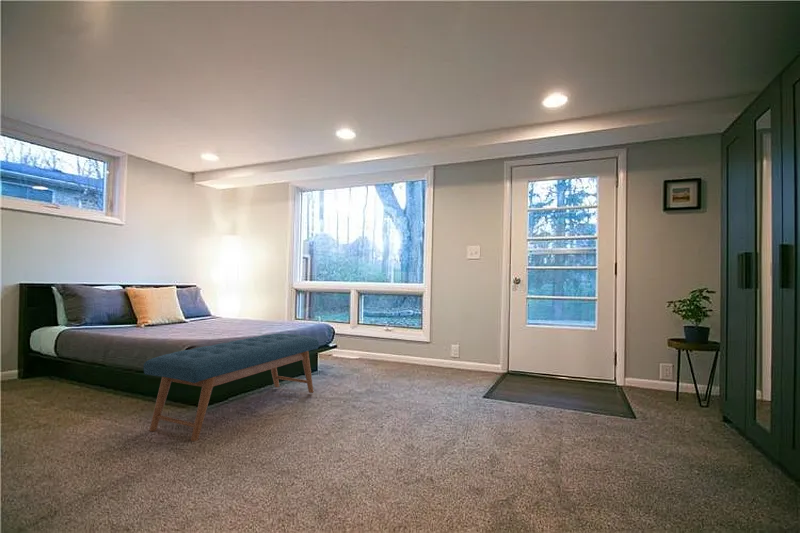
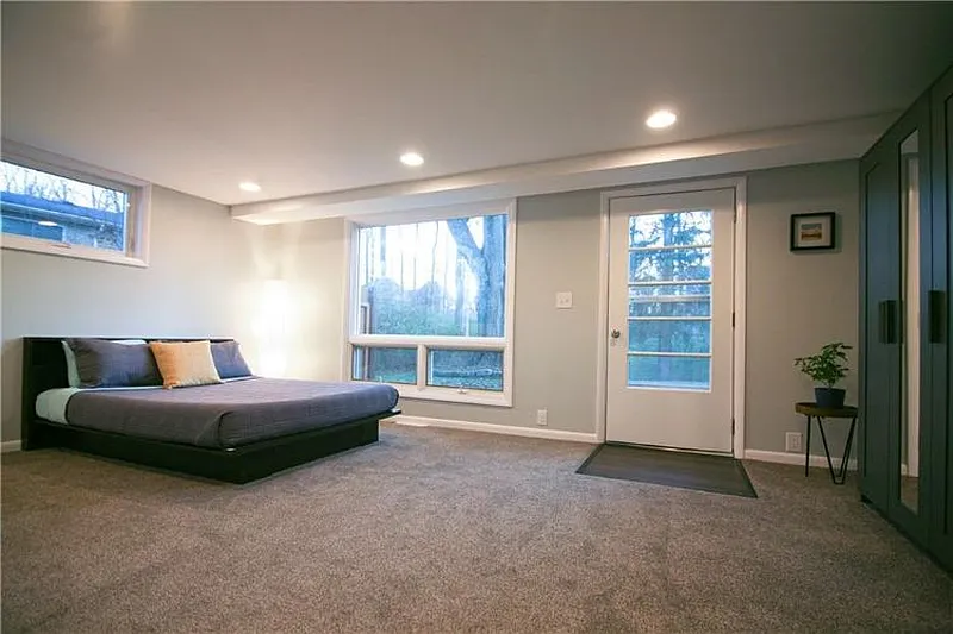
- bench [143,333,320,442]
